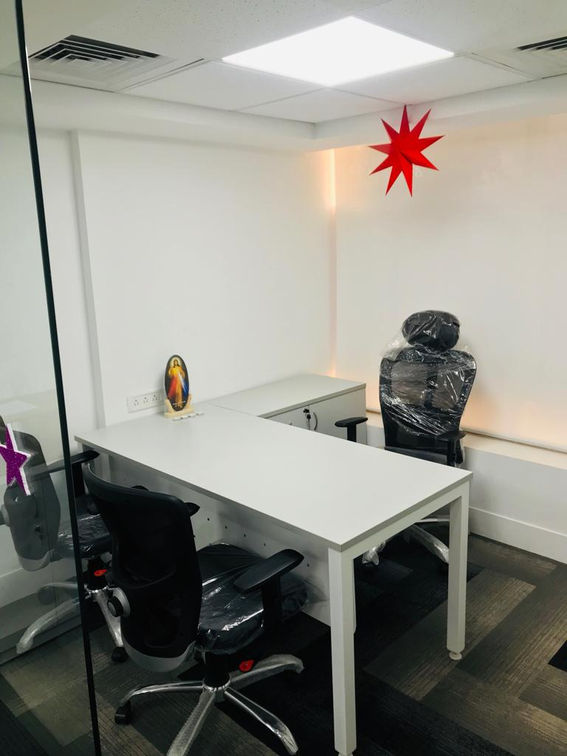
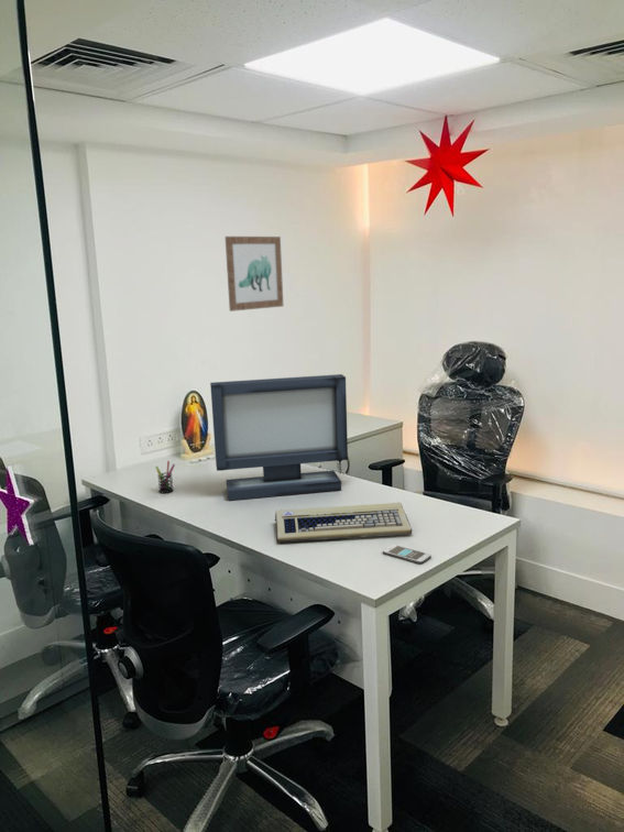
+ wall art [225,236,284,313]
+ smartphone [382,544,433,565]
+ monitor [209,373,349,502]
+ pen holder [155,460,176,494]
+ computer keyboard [273,502,413,544]
